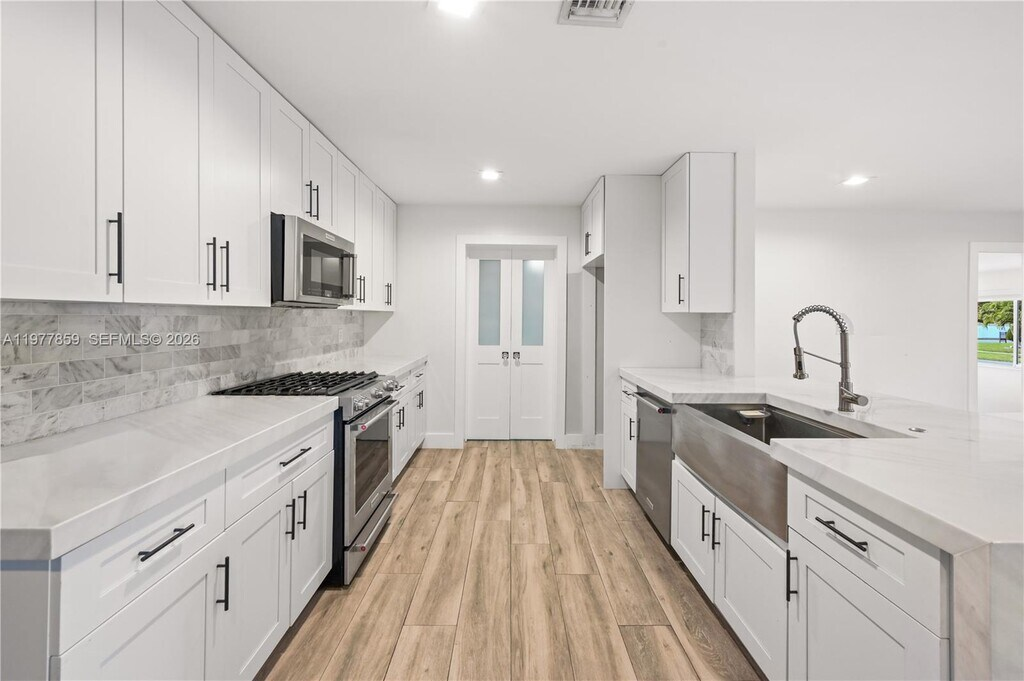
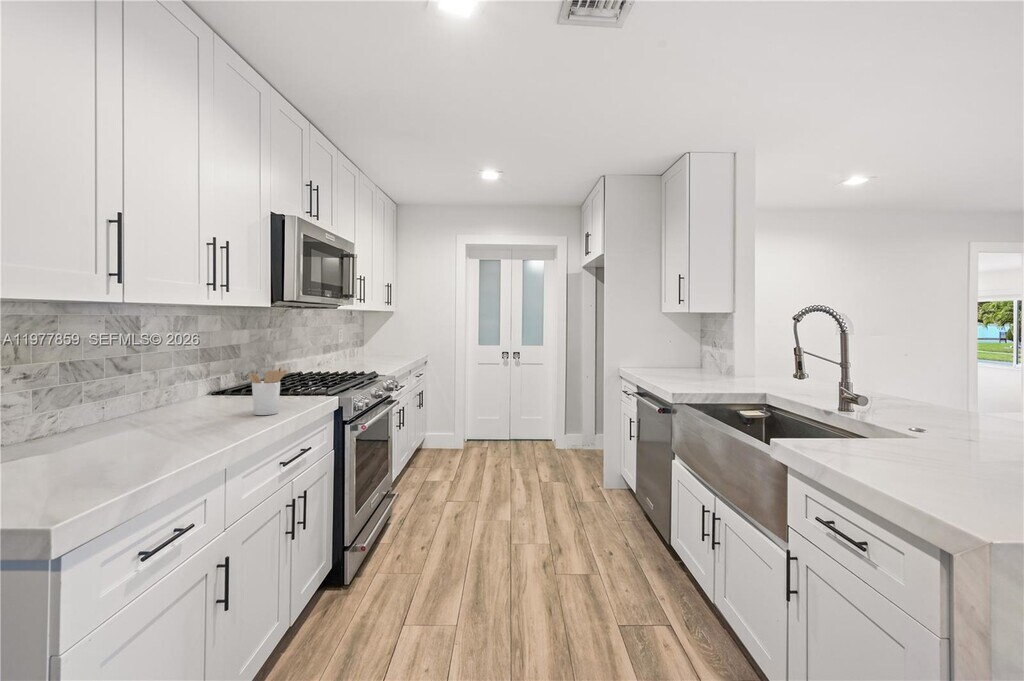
+ utensil holder [247,365,288,416]
